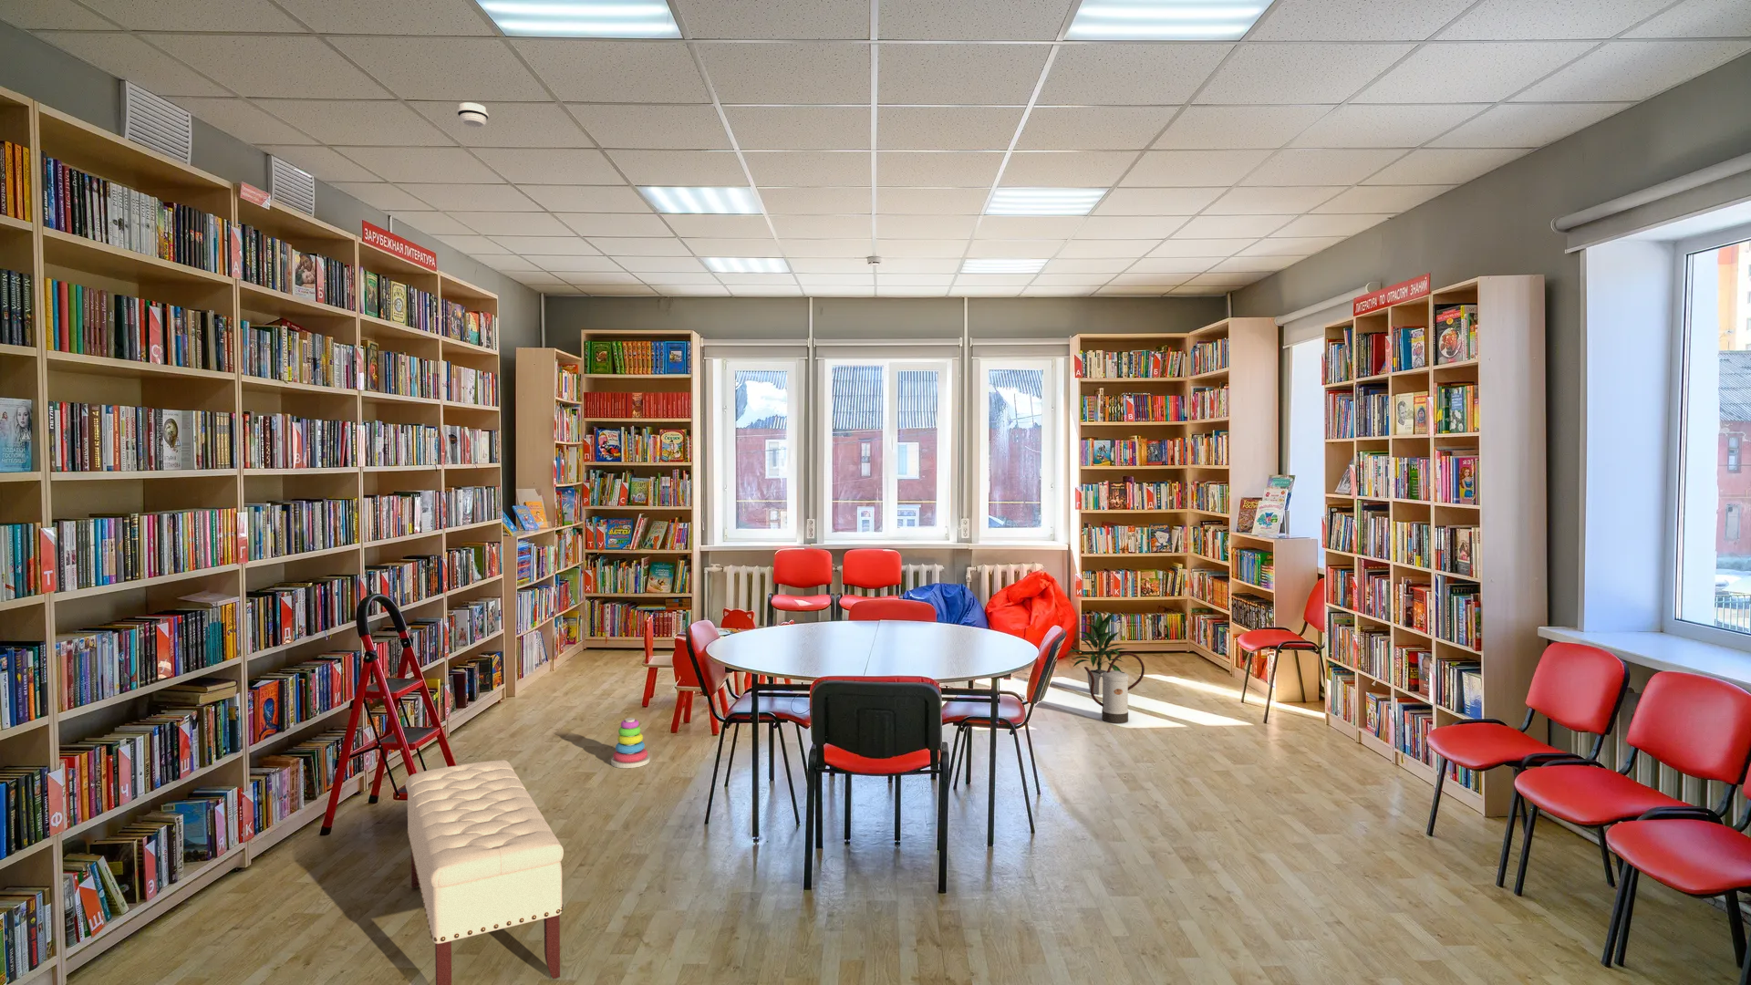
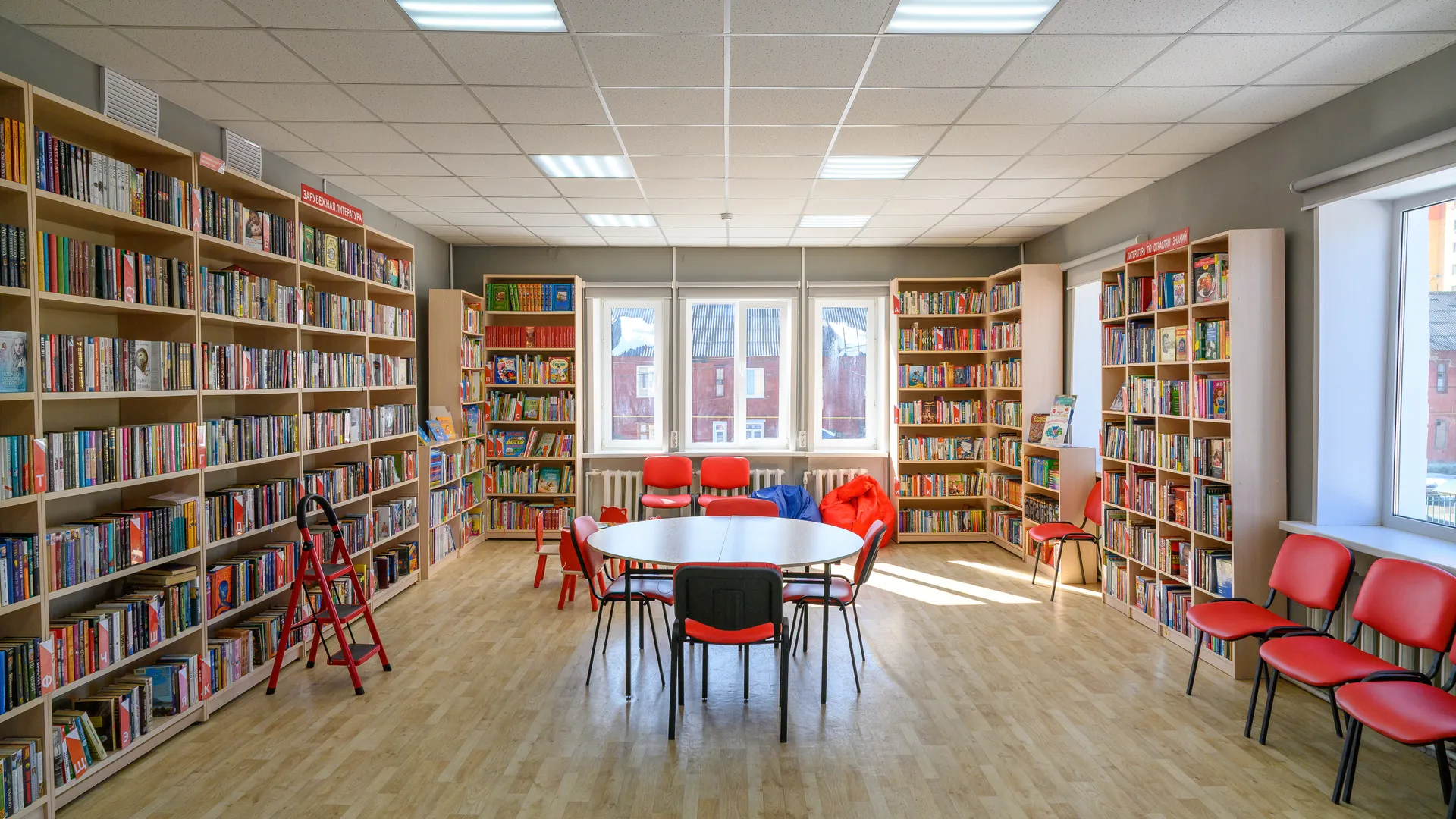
- stacking toy [610,717,651,769]
- indoor plant [1066,611,1128,695]
- bench [405,759,564,985]
- smoke detector [457,101,488,129]
- watering can [1084,652,1145,724]
